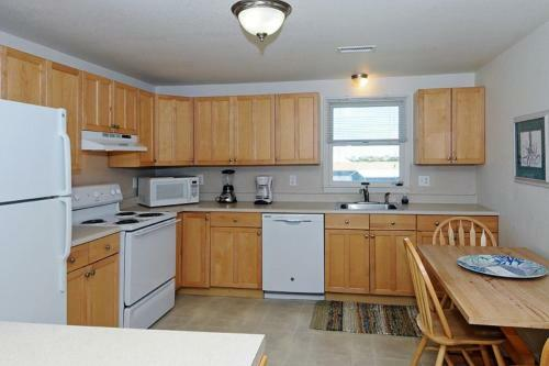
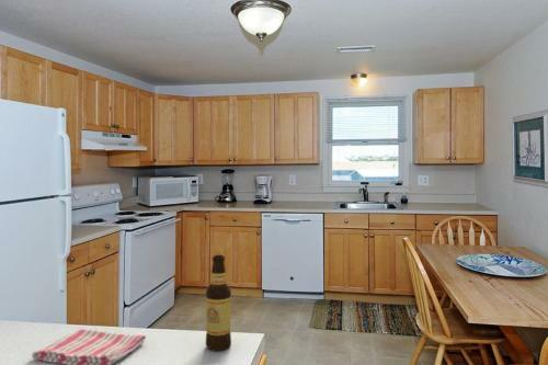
+ dish towel [31,328,147,365]
+ bottle [205,254,232,352]
